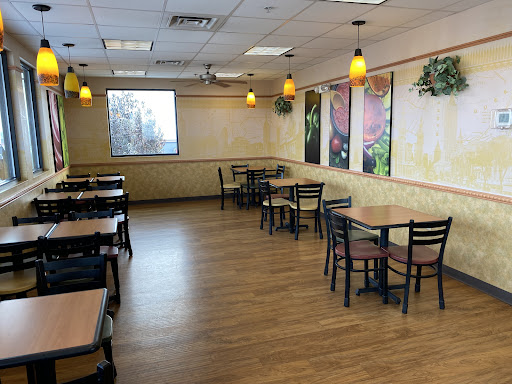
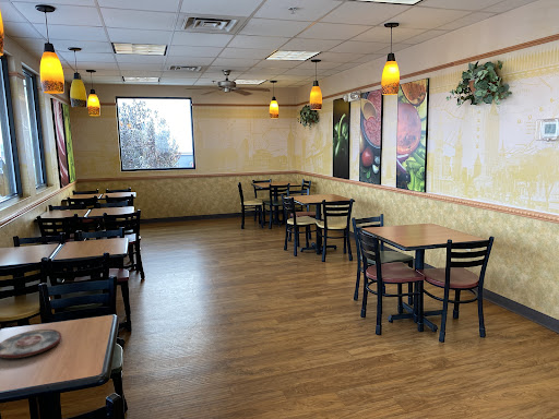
+ plate [0,328,62,359]
